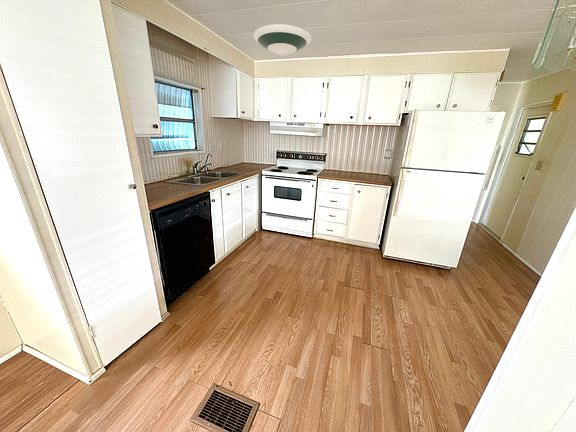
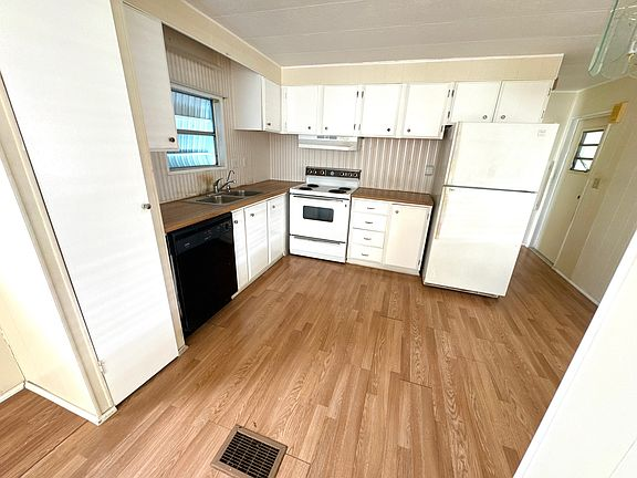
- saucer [252,23,312,57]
